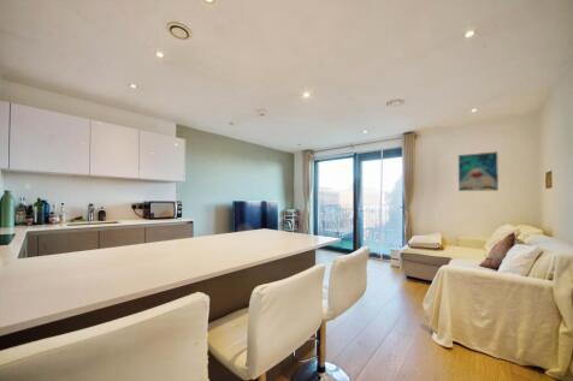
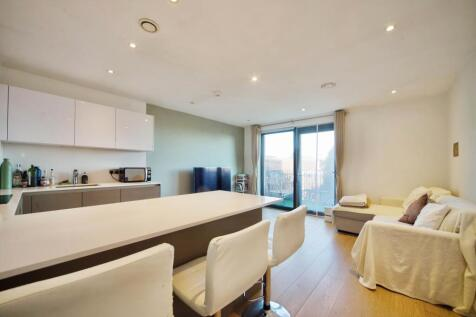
- wall art [457,150,500,192]
